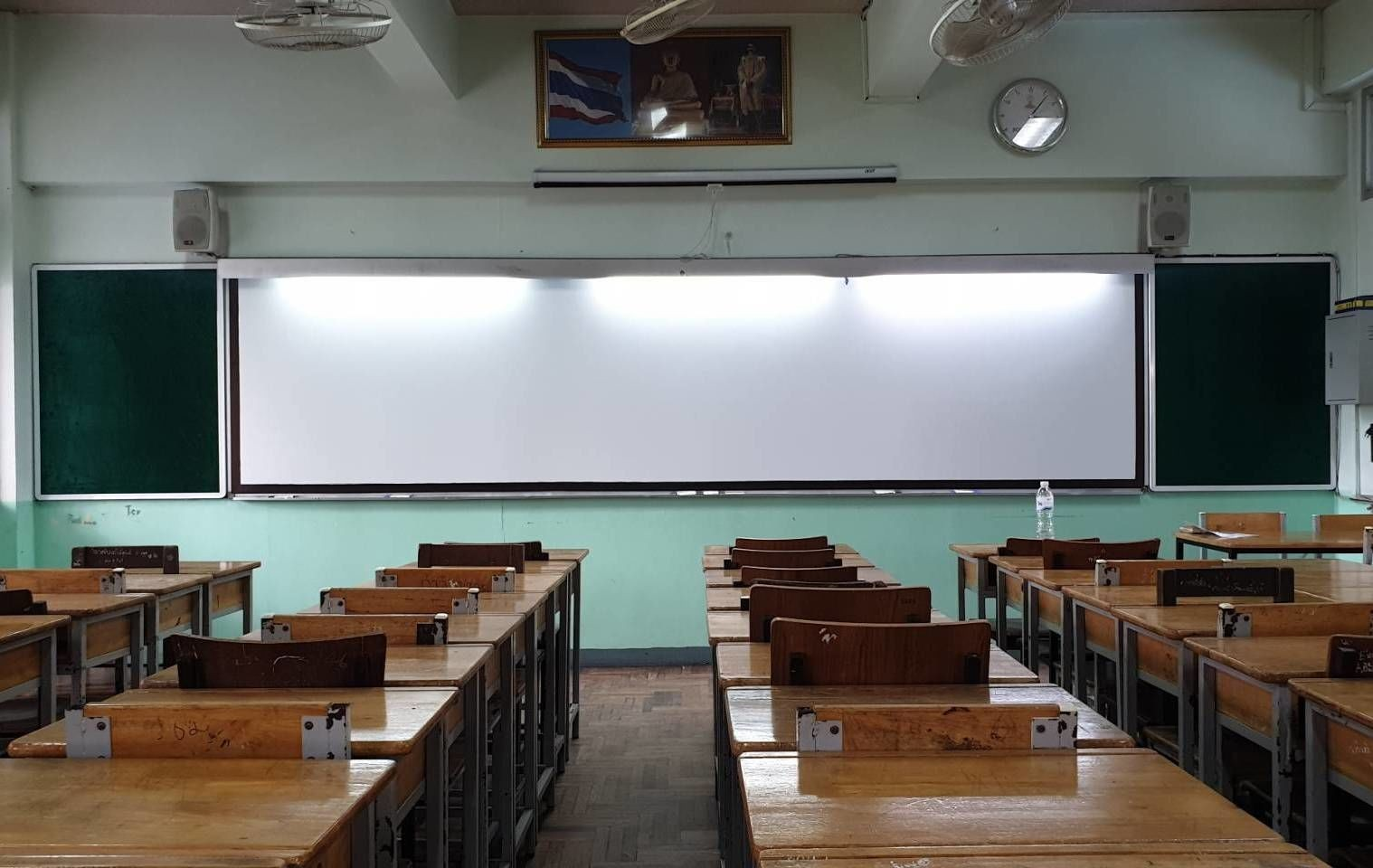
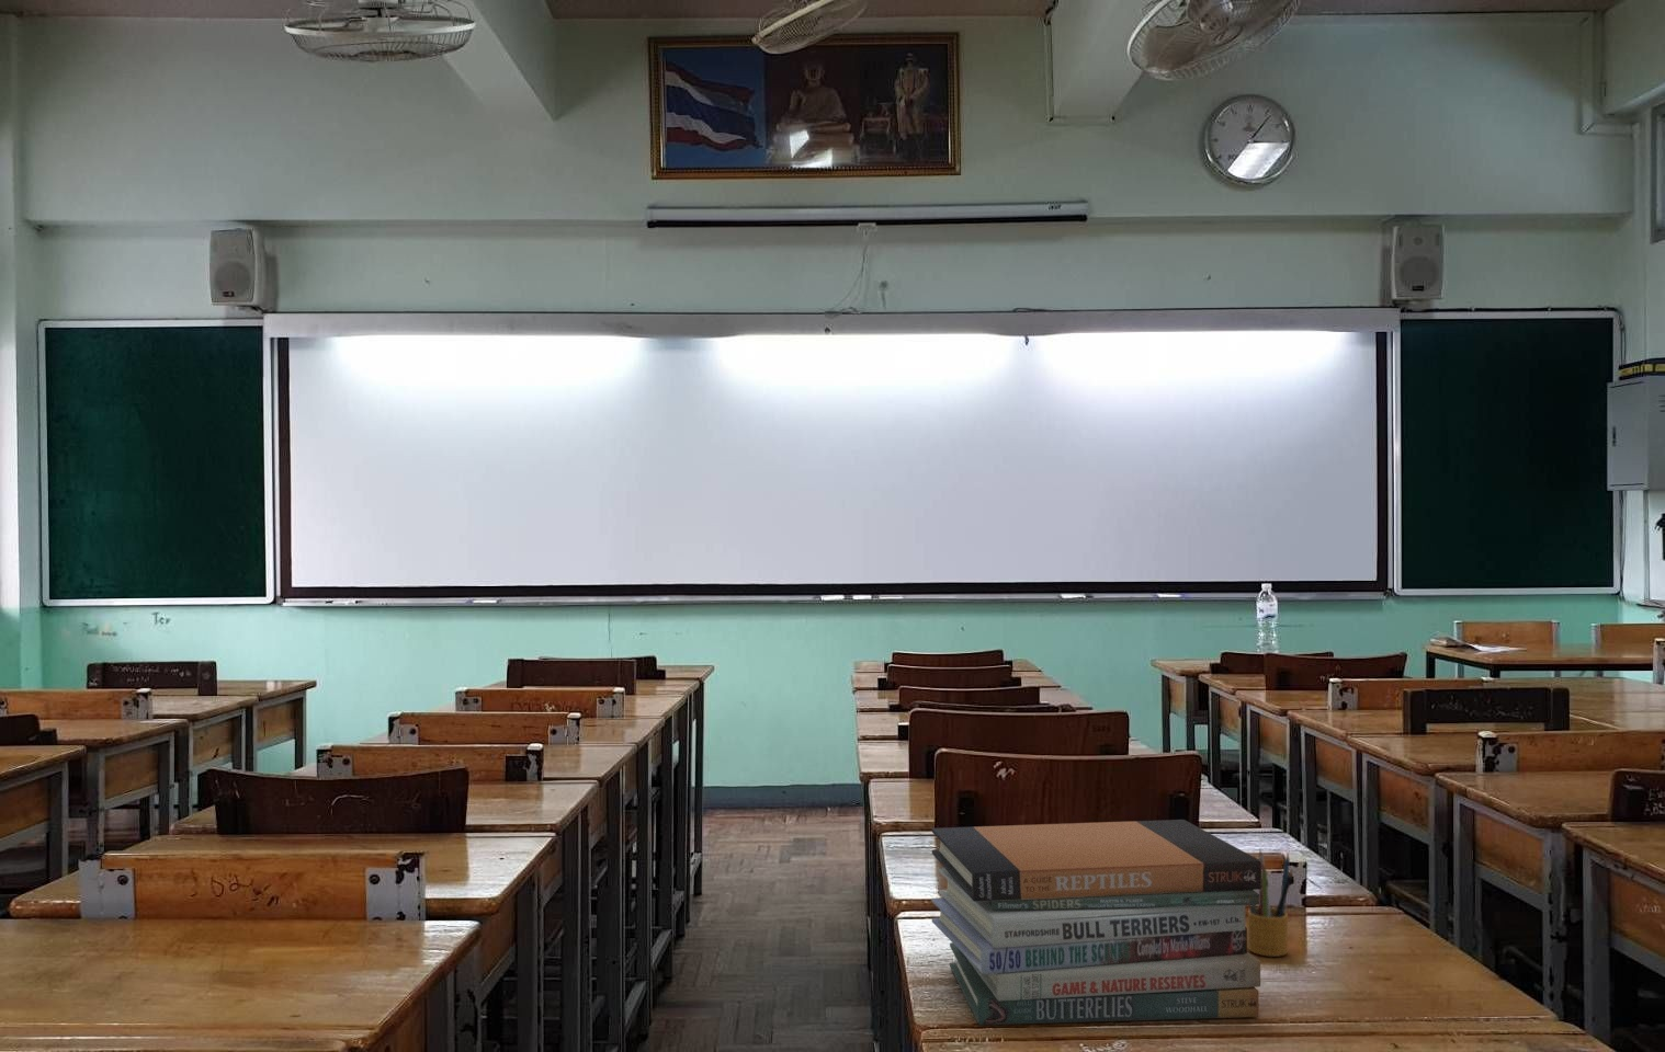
+ pencil box [1247,850,1293,957]
+ book stack [931,818,1261,1027]
